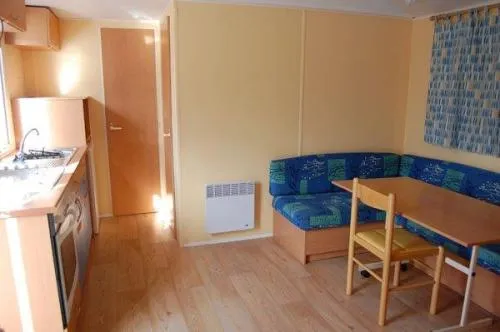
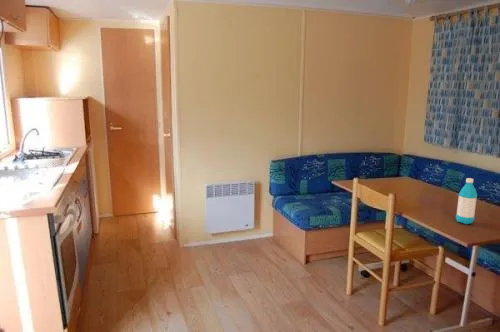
+ water bottle [455,177,478,225]
